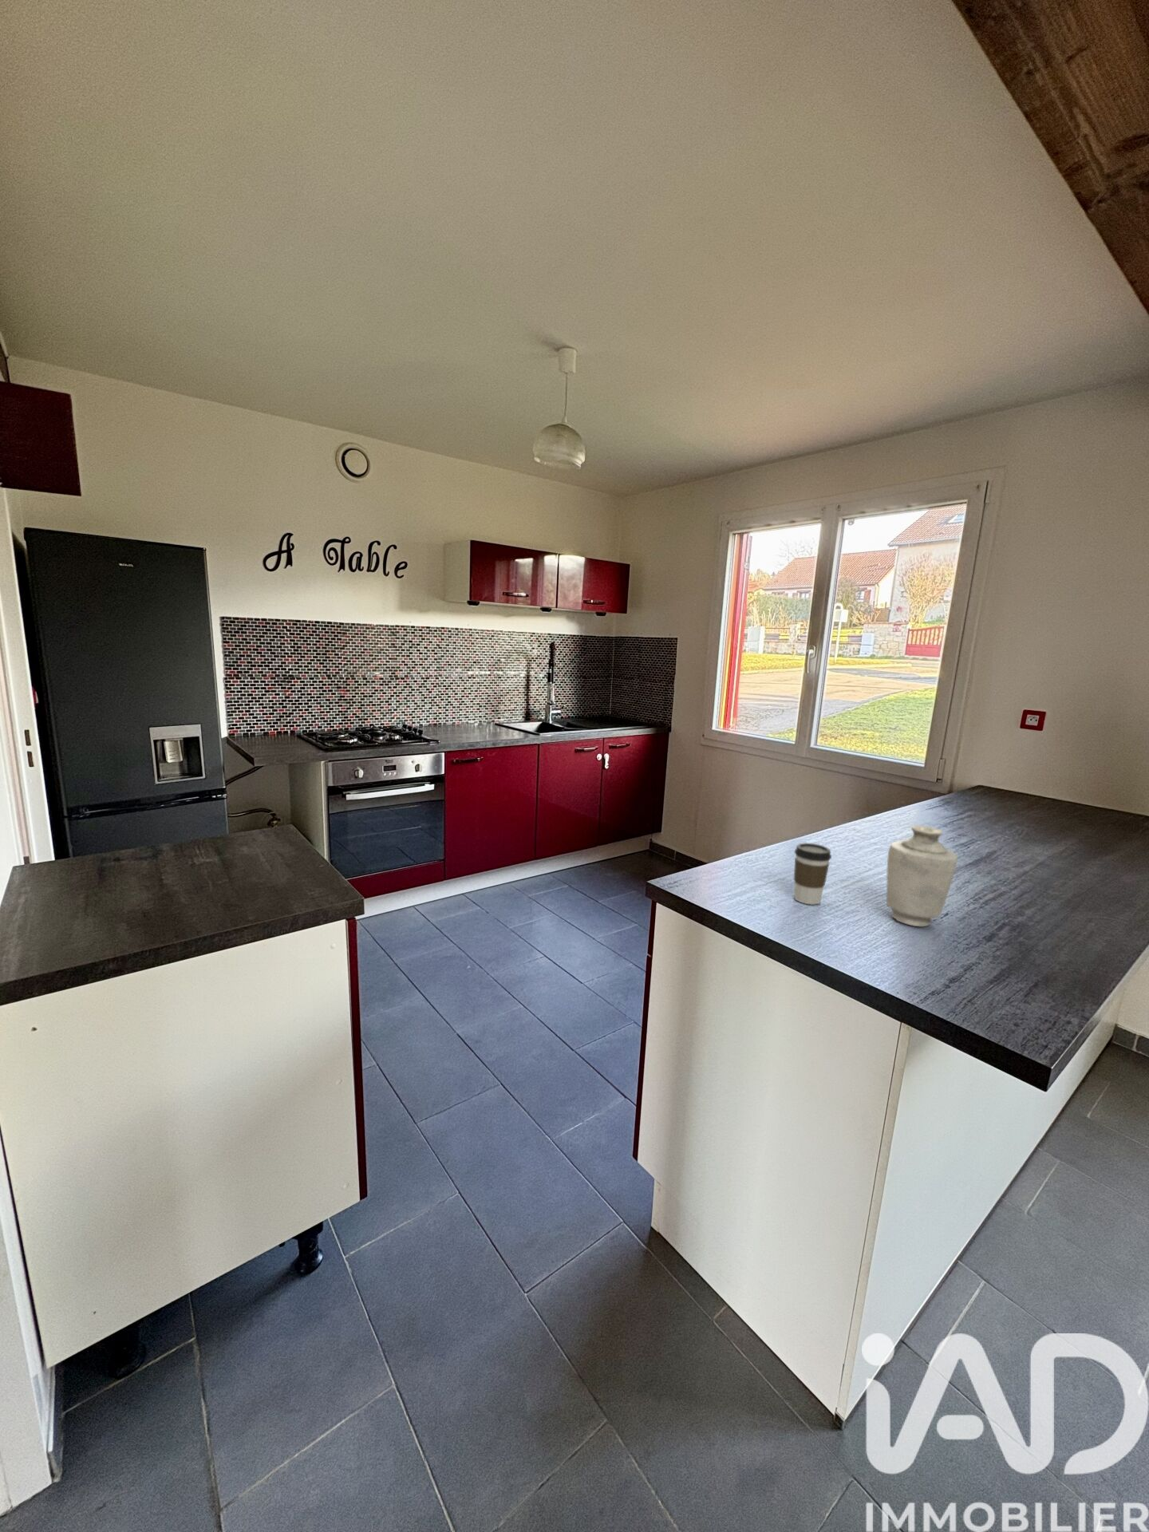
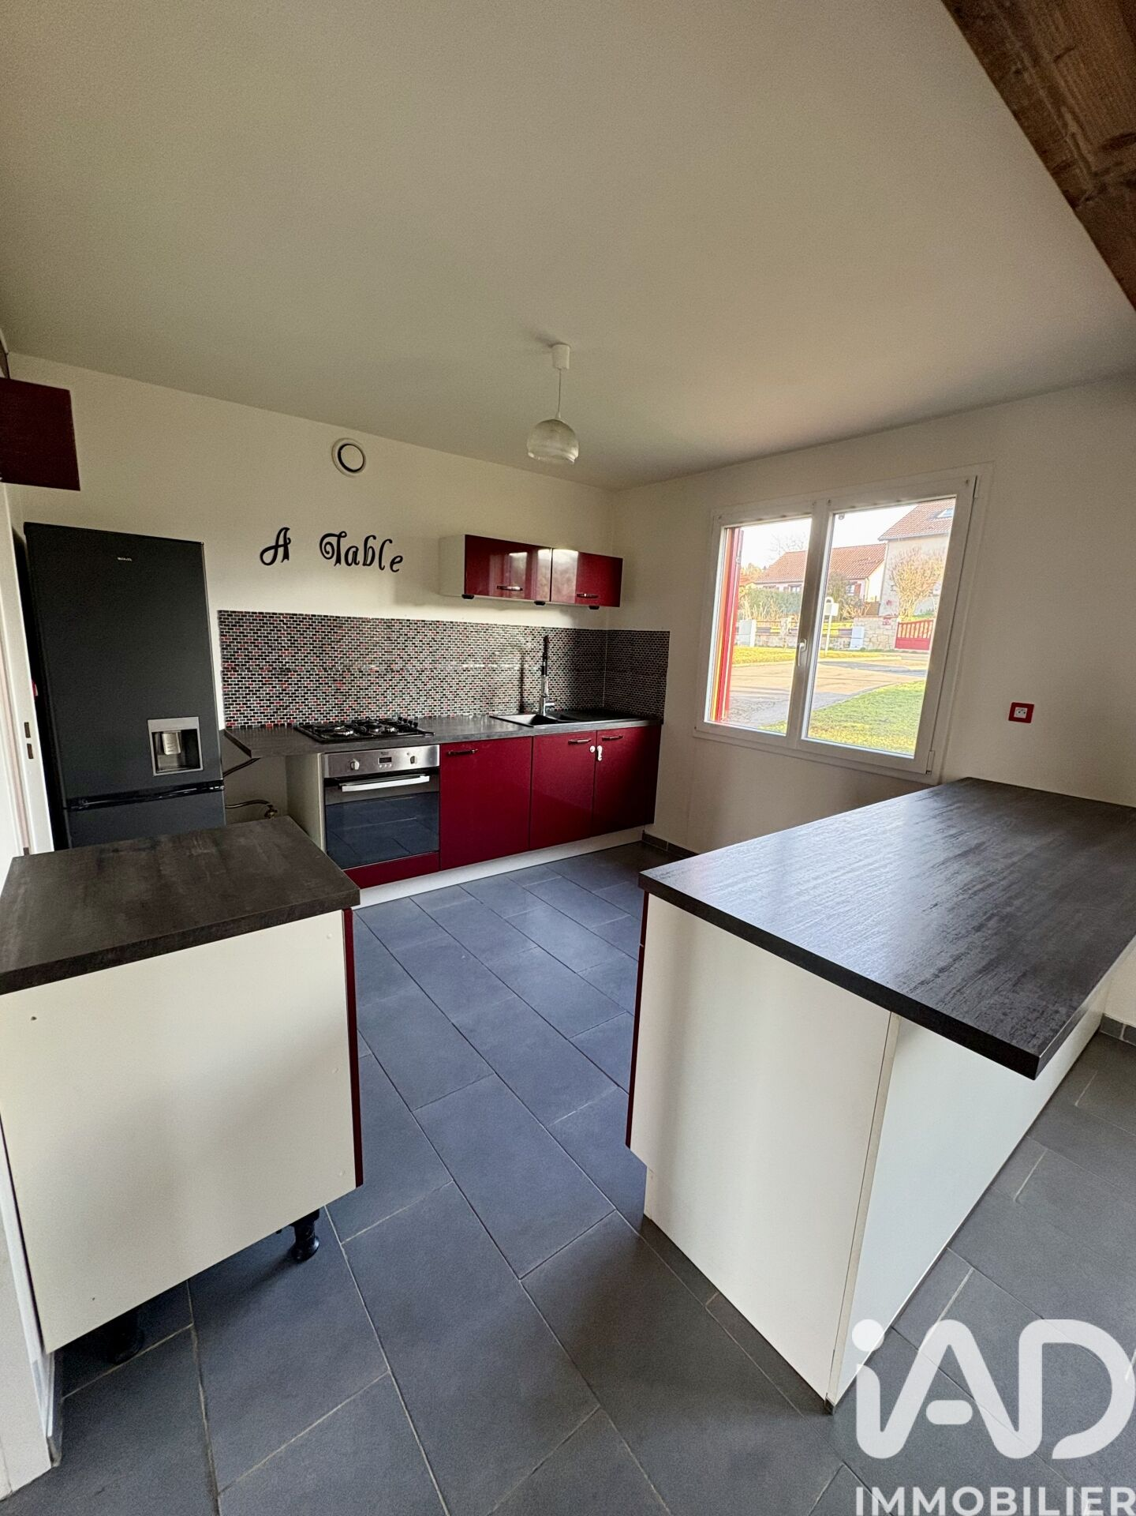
- vase [886,824,958,928]
- coffee cup [793,842,833,906]
